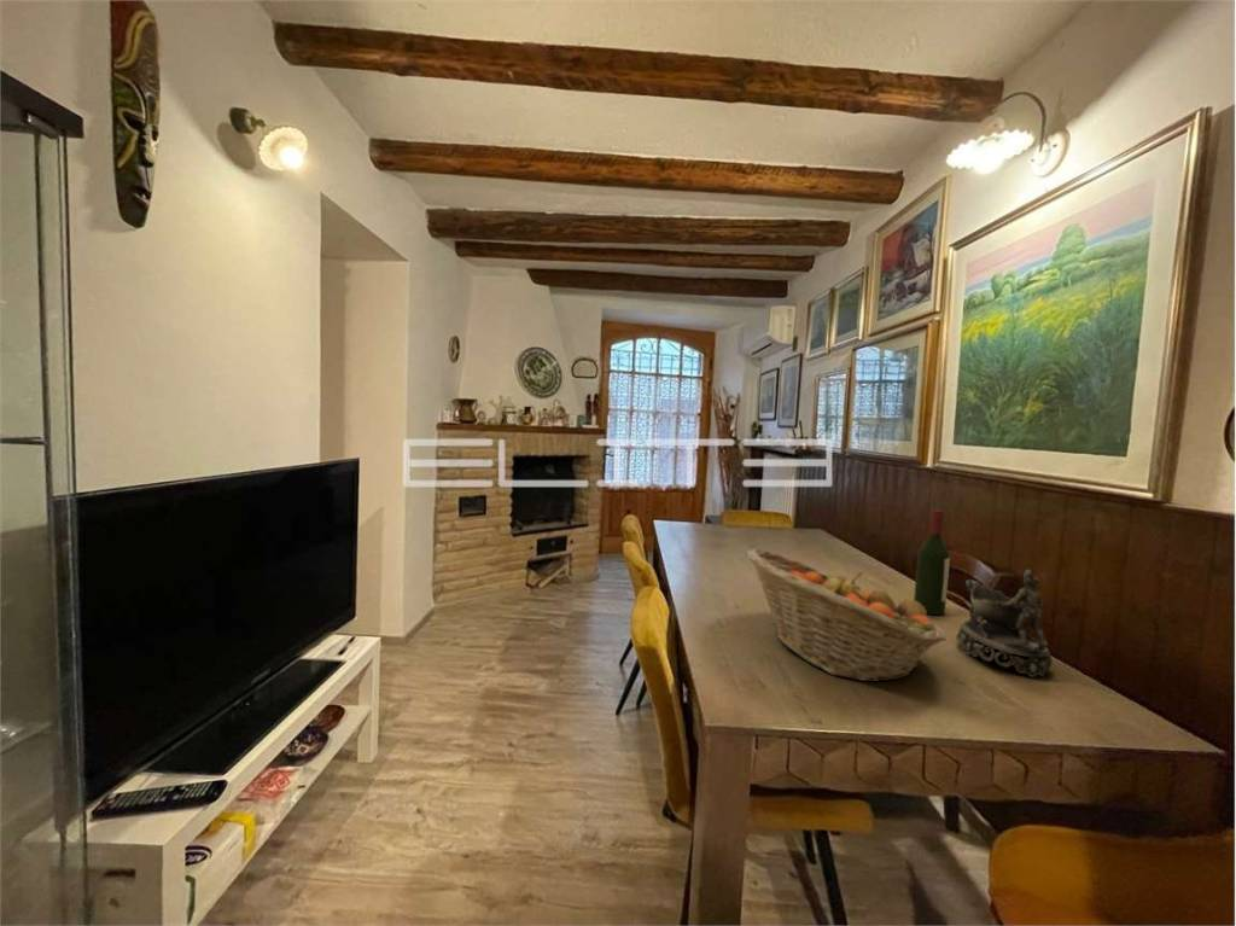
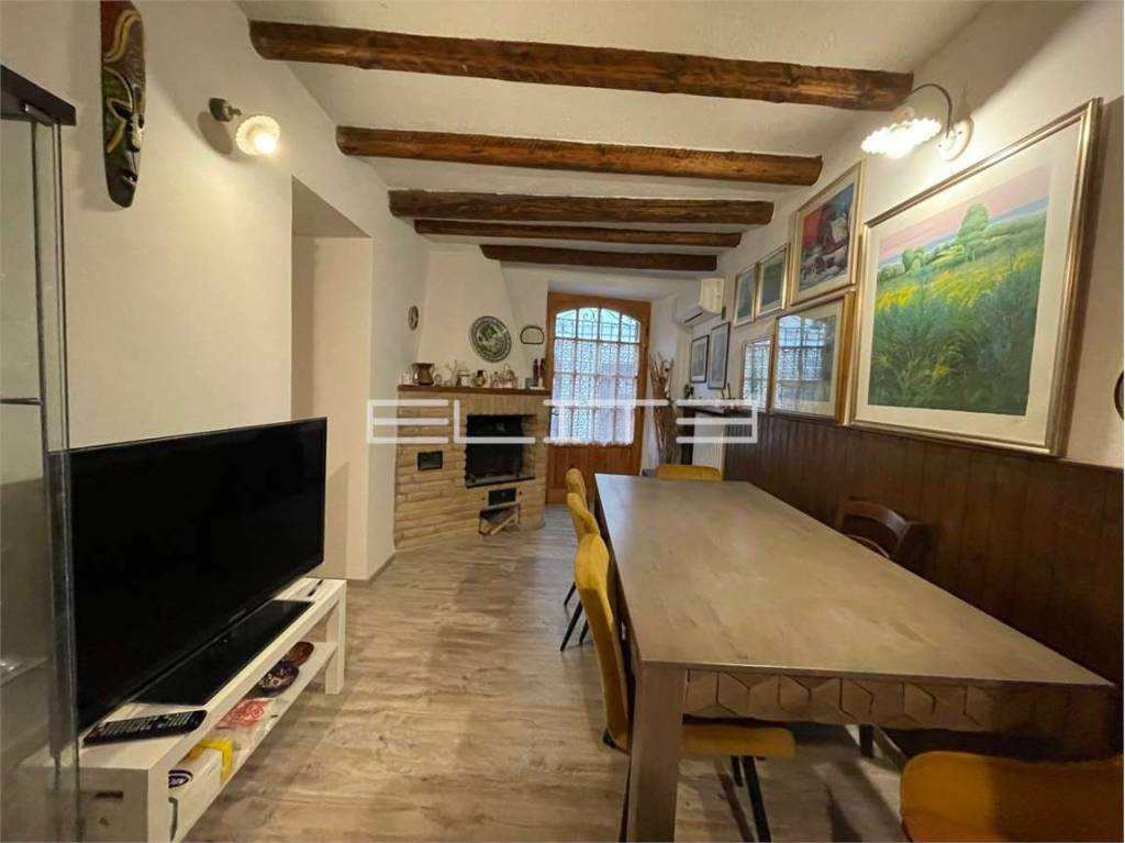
- fruit basket [746,548,948,683]
- wine bottle [913,508,951,616]
- decorative bowl [955,569,1054,679]
